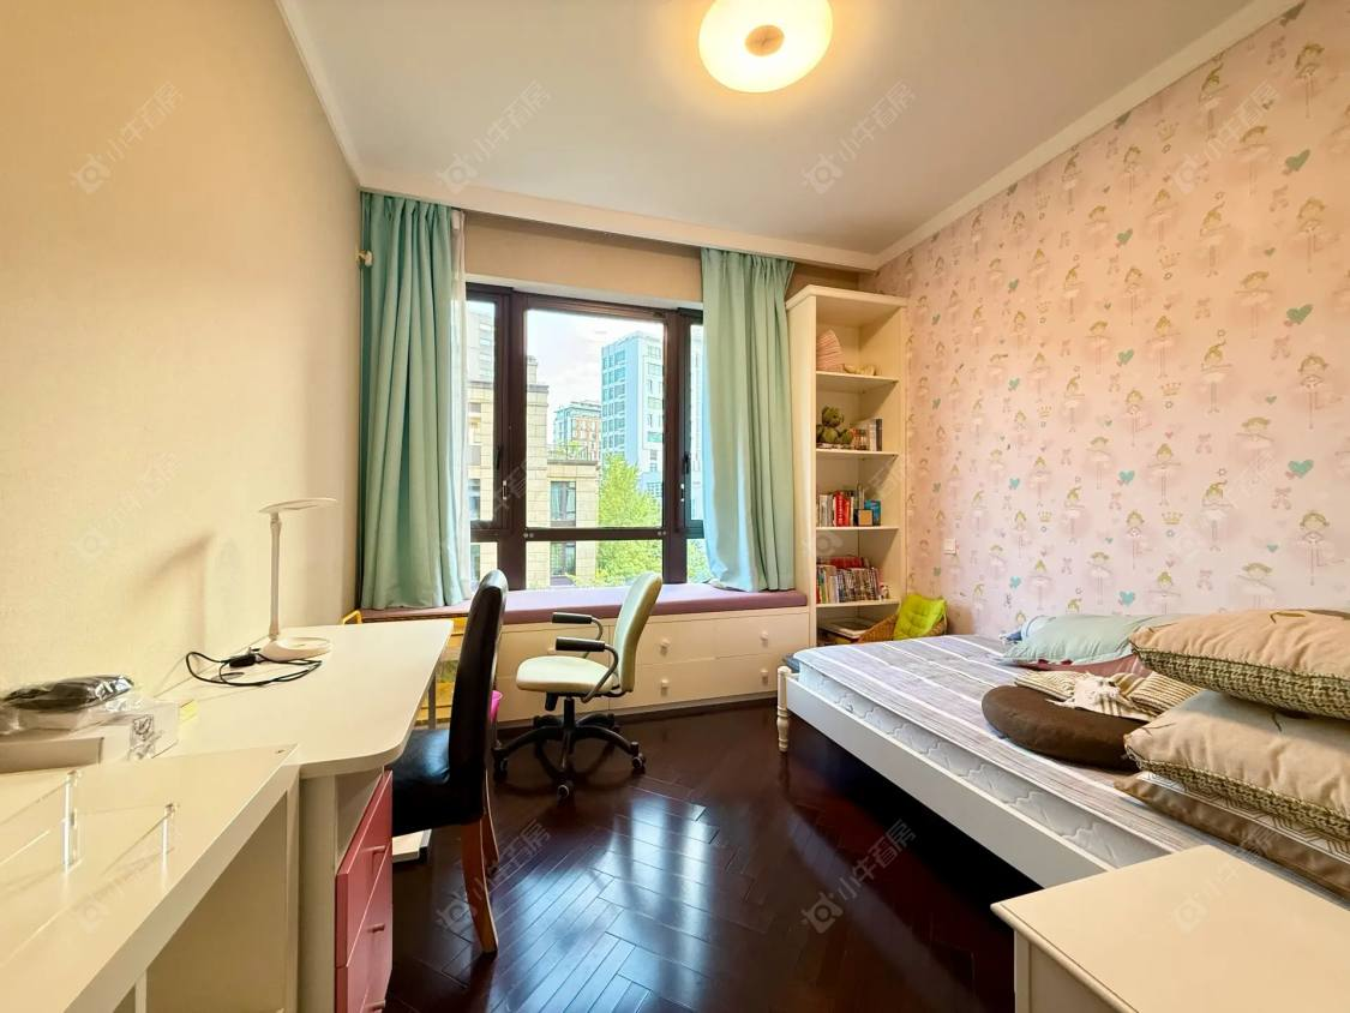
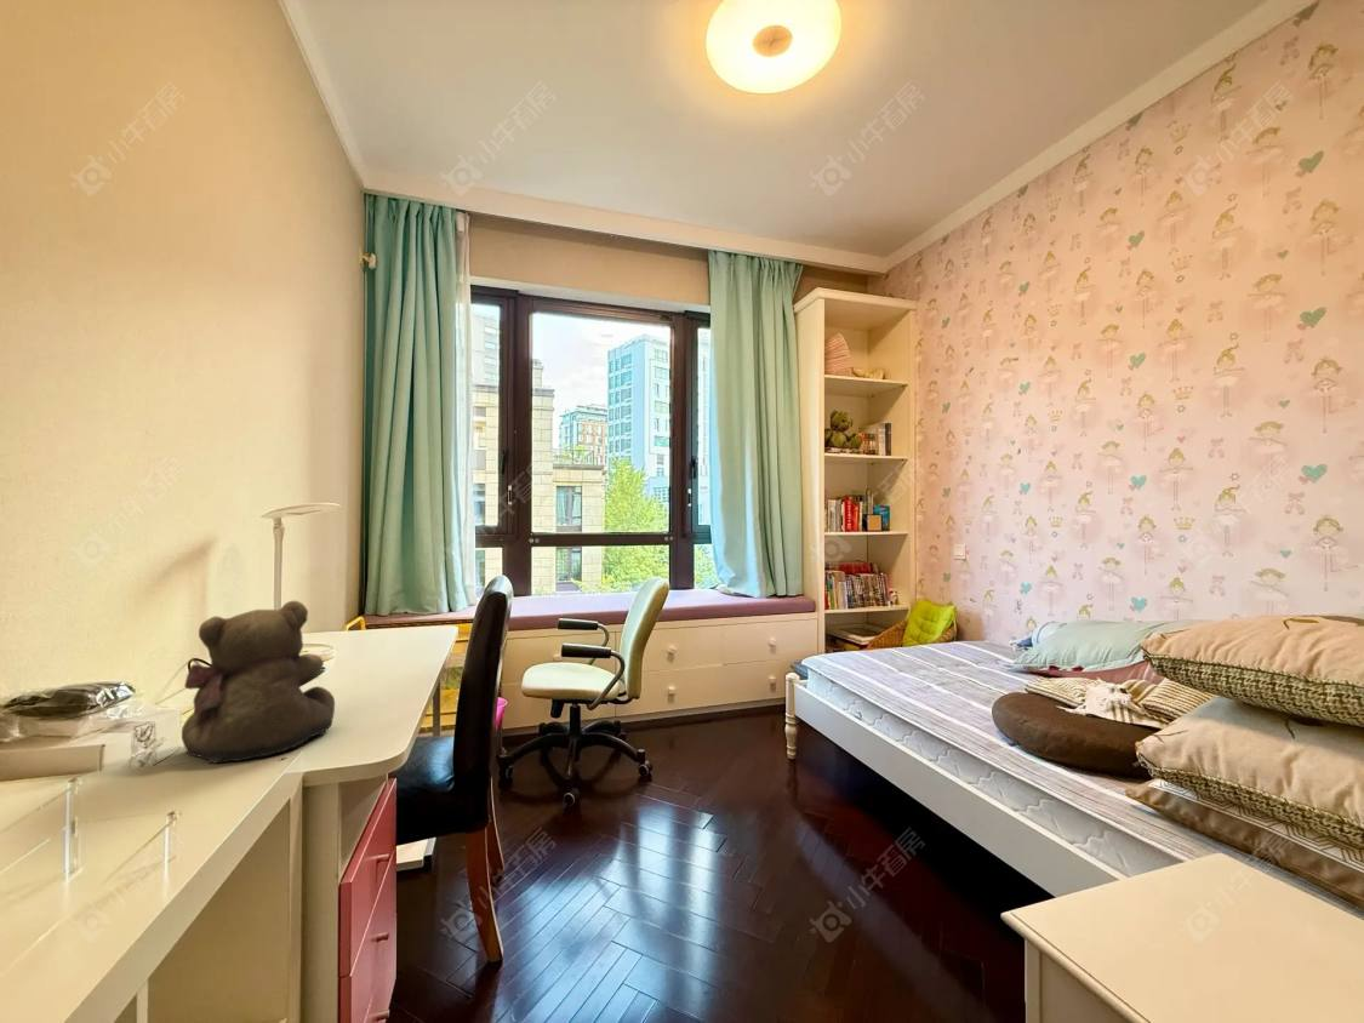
+ teddy bear [181,600,336,765]
